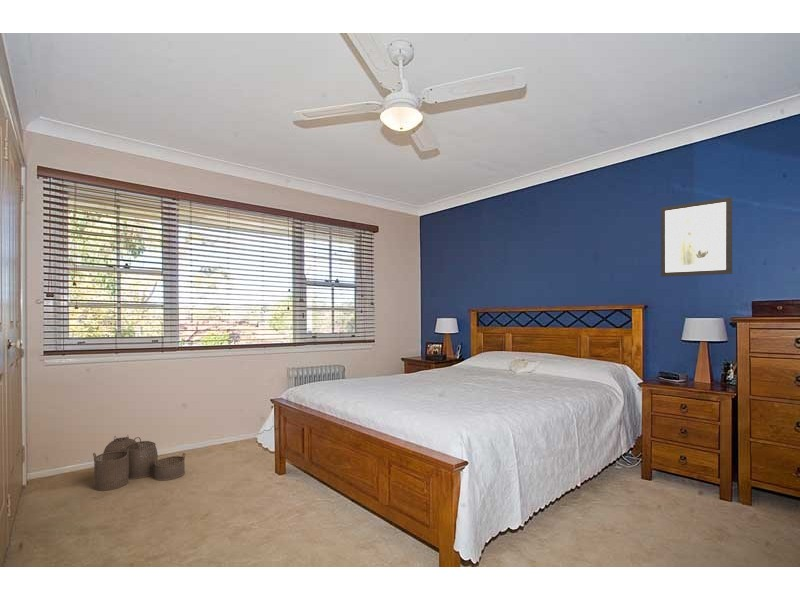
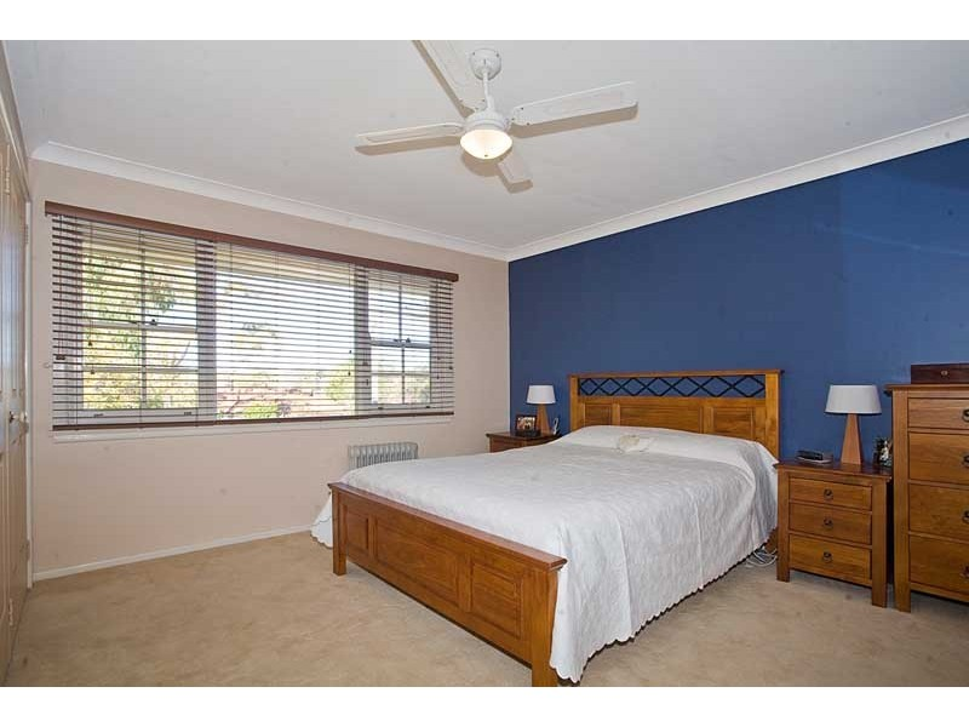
- wall art [660,196,733,277]
- woven basket [92,435,186,492]
